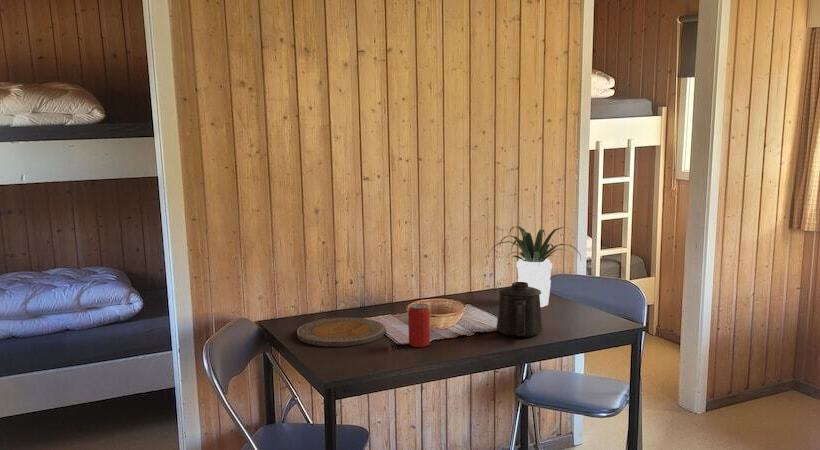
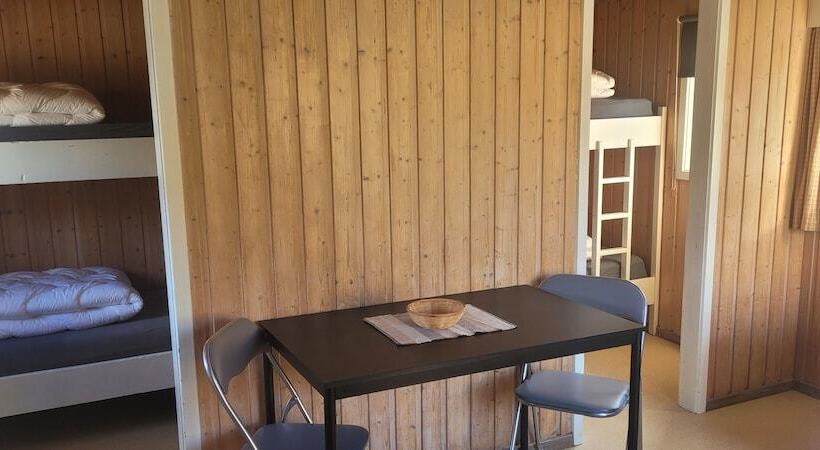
- plate [296,316,386,348]
- potted plant [488,225,582,308]
- beverage can [407,302,431,348]
- mug [496,281,543,339]
